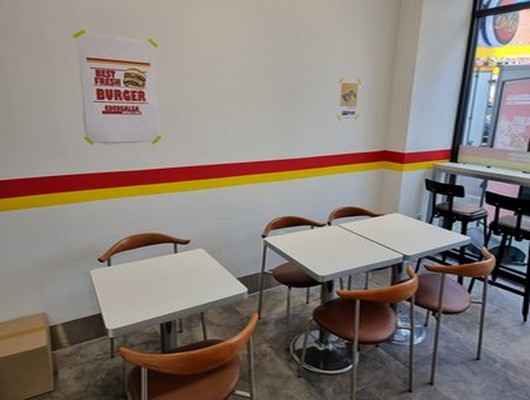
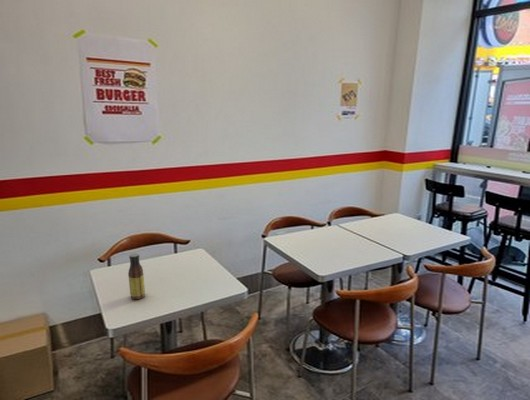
+ sauce bottle [127,252,146,300]
